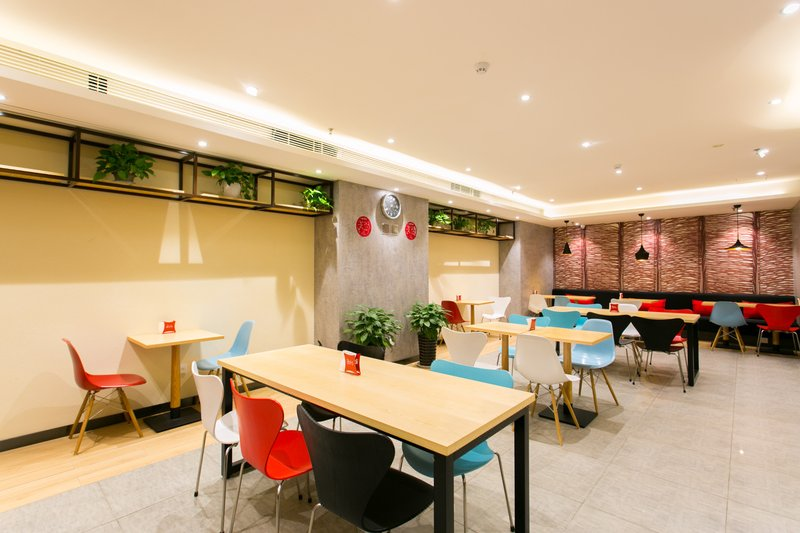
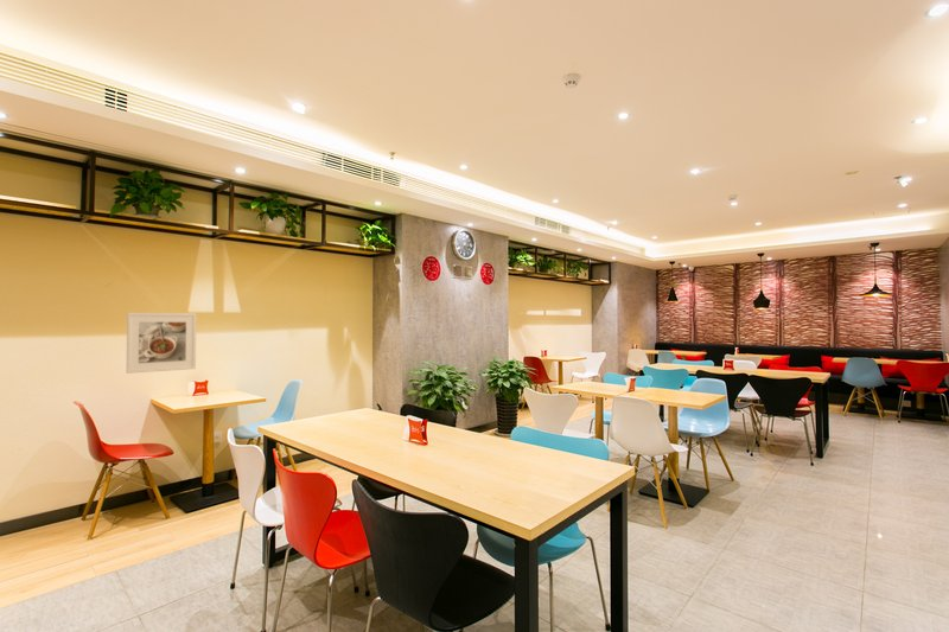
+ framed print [126,312,197,375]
